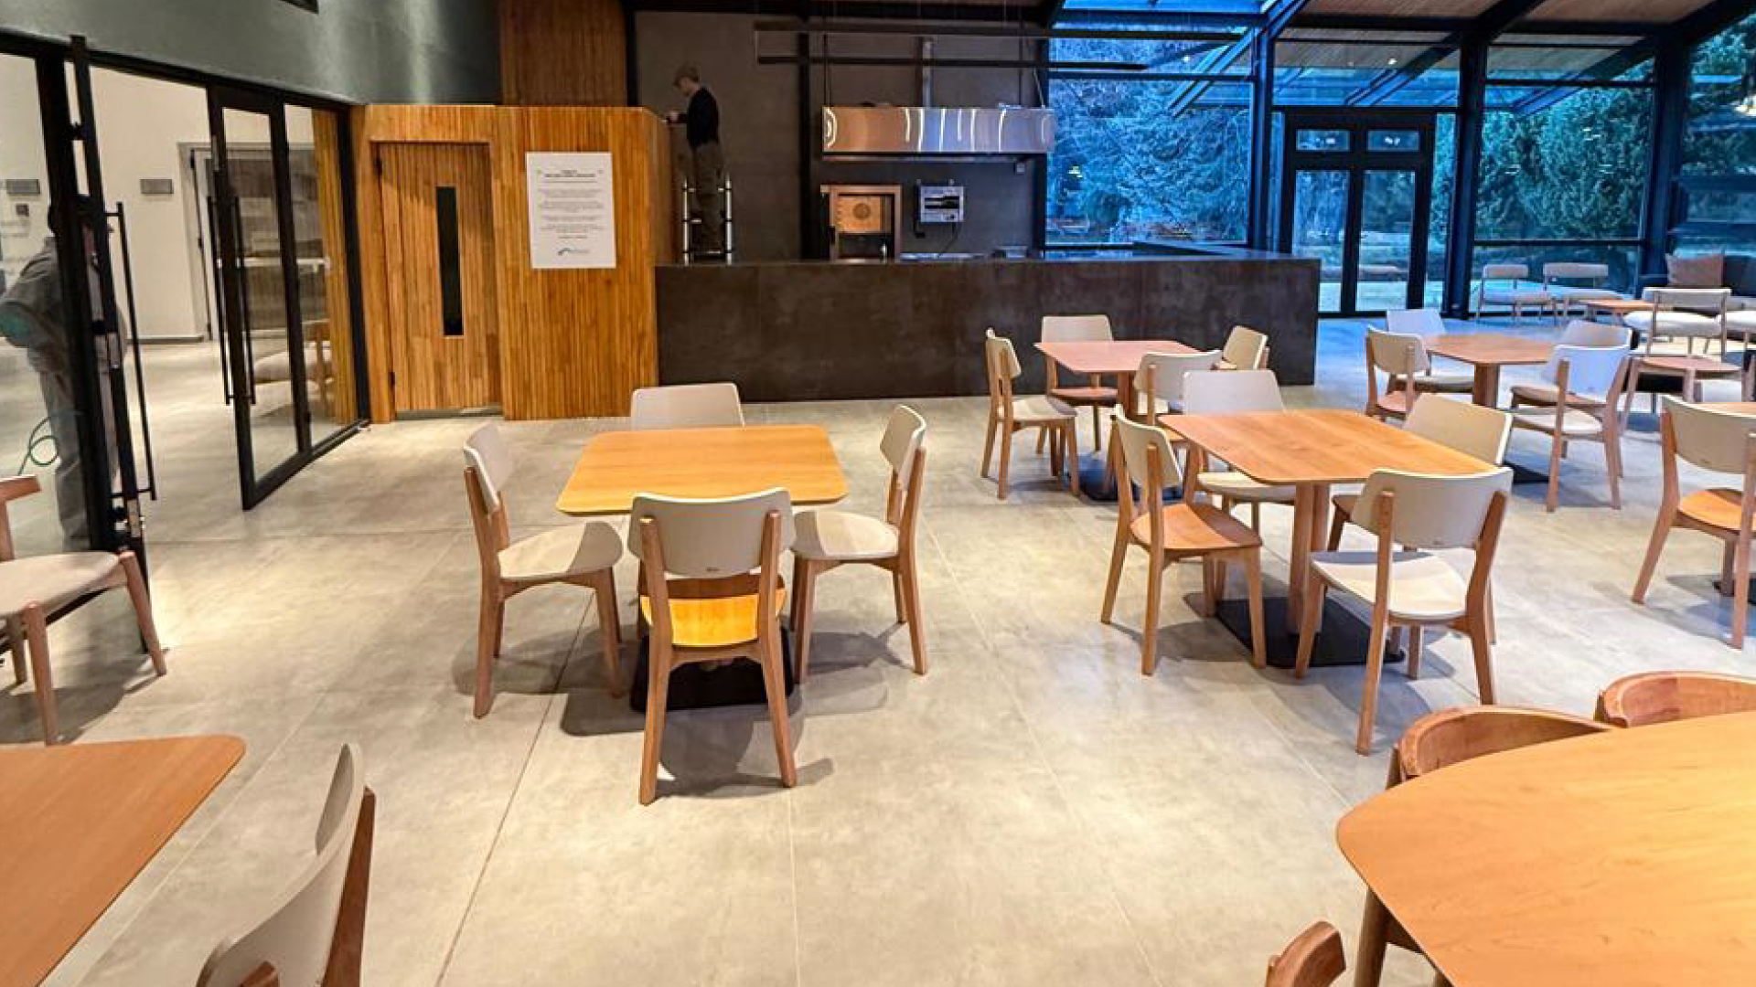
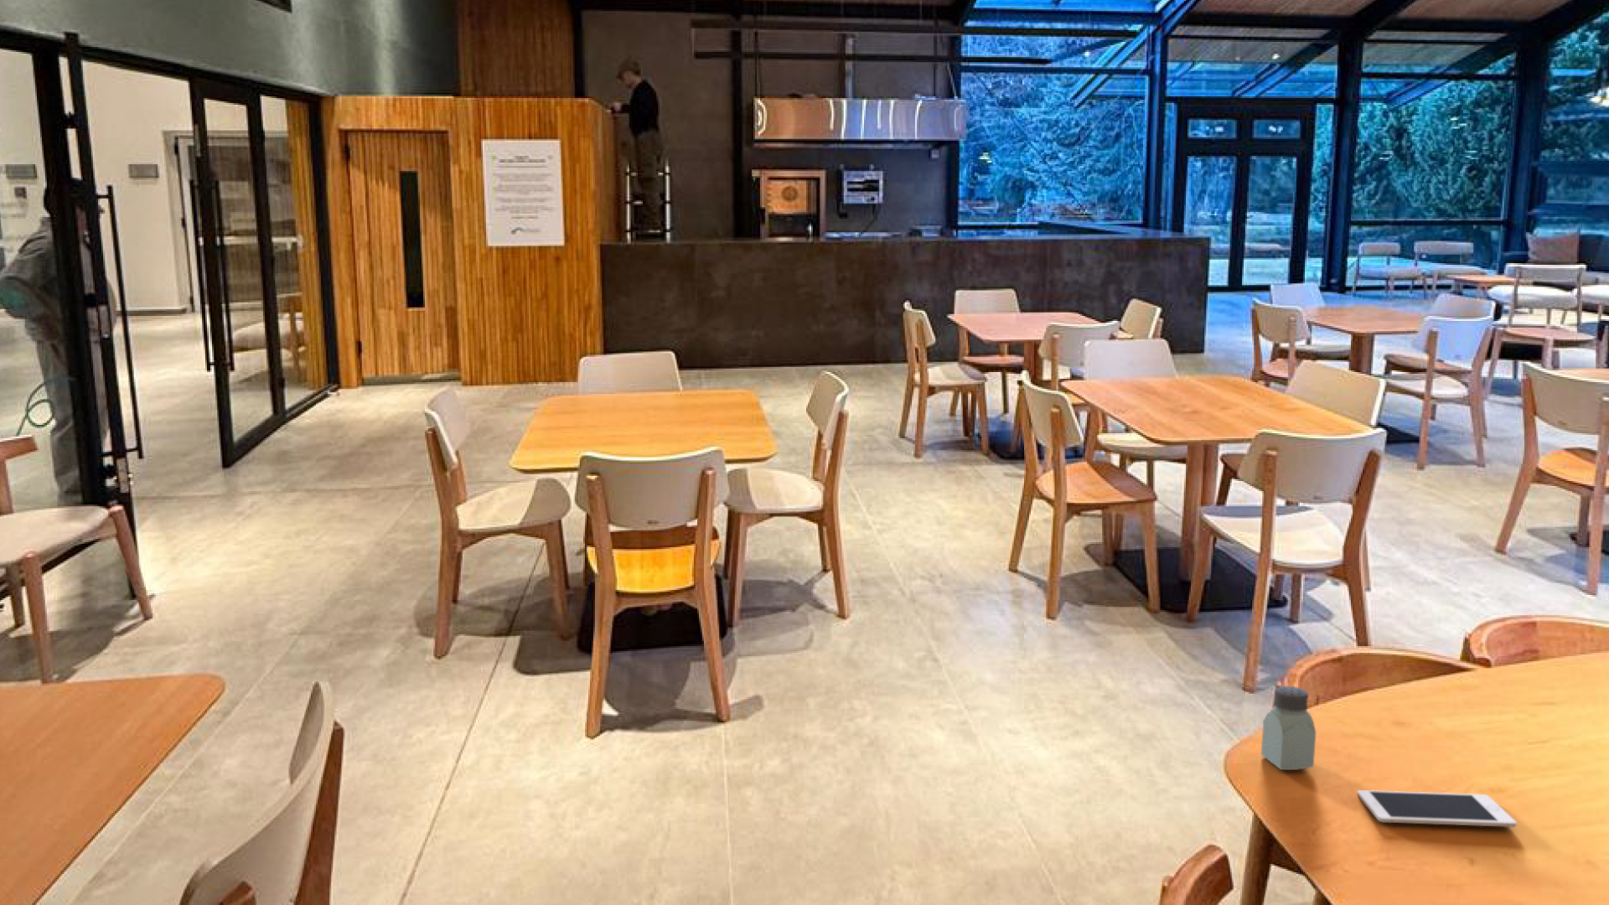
+ cell phone [1357,789,1517,828]
+ saltshaker [1261,685,1316,771]
